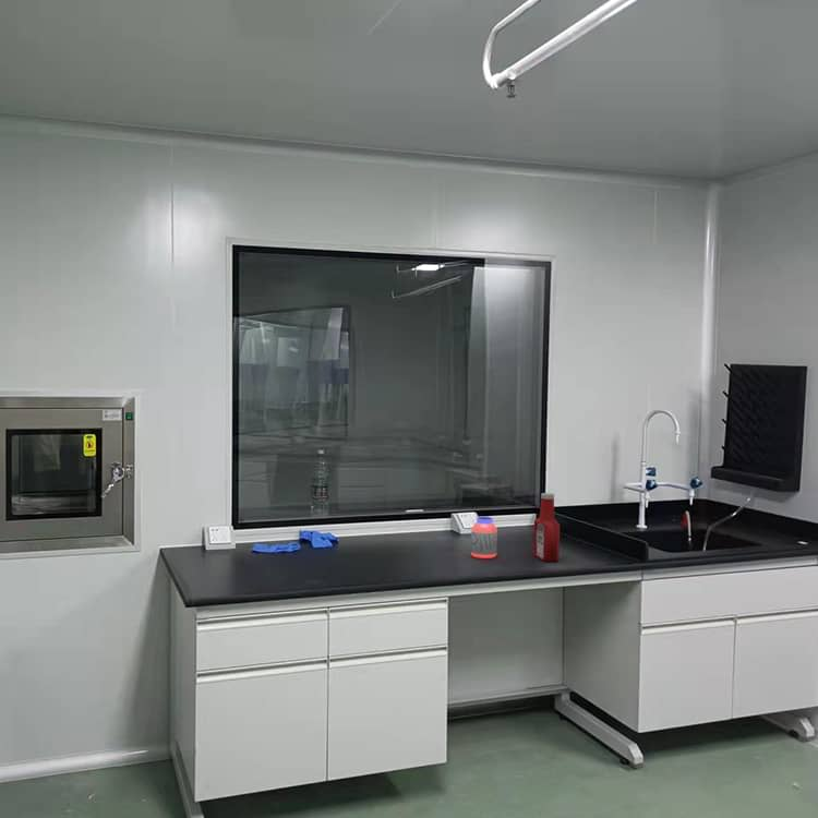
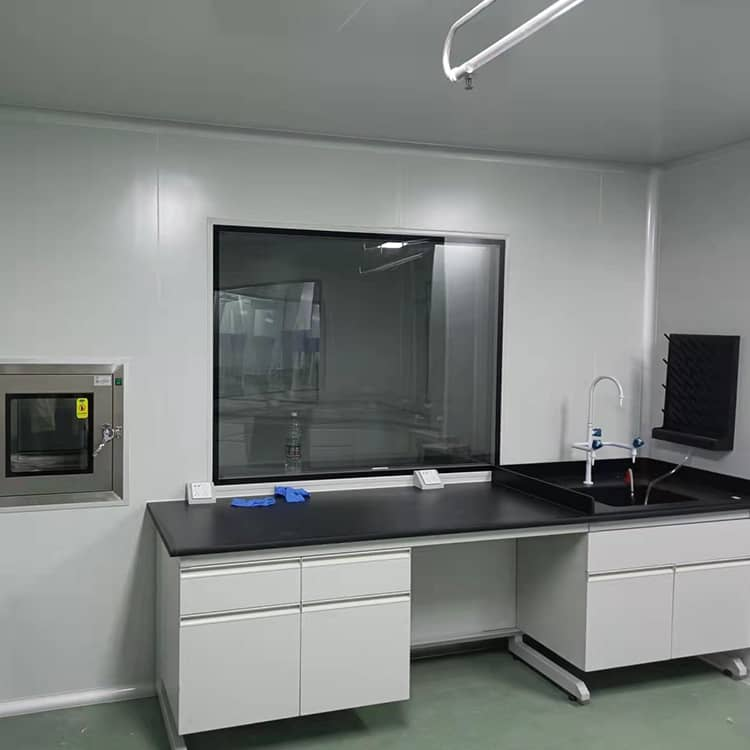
- jar [470,516,498,560]
- soap bottle [532,492,561,563]
